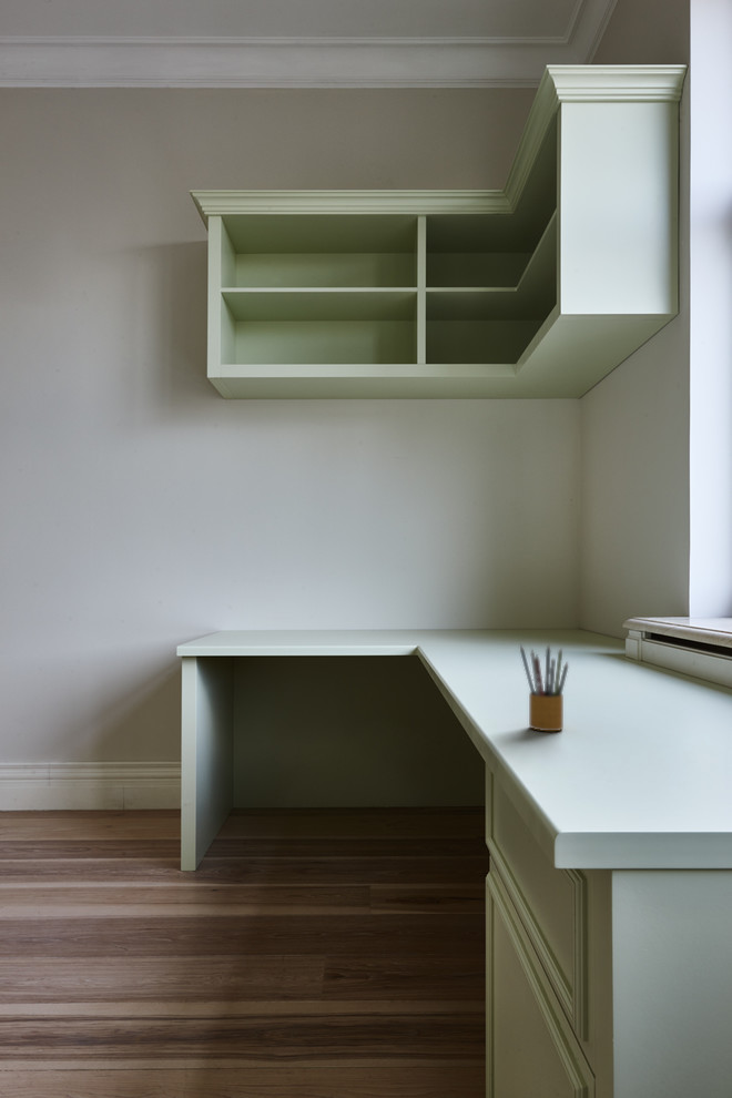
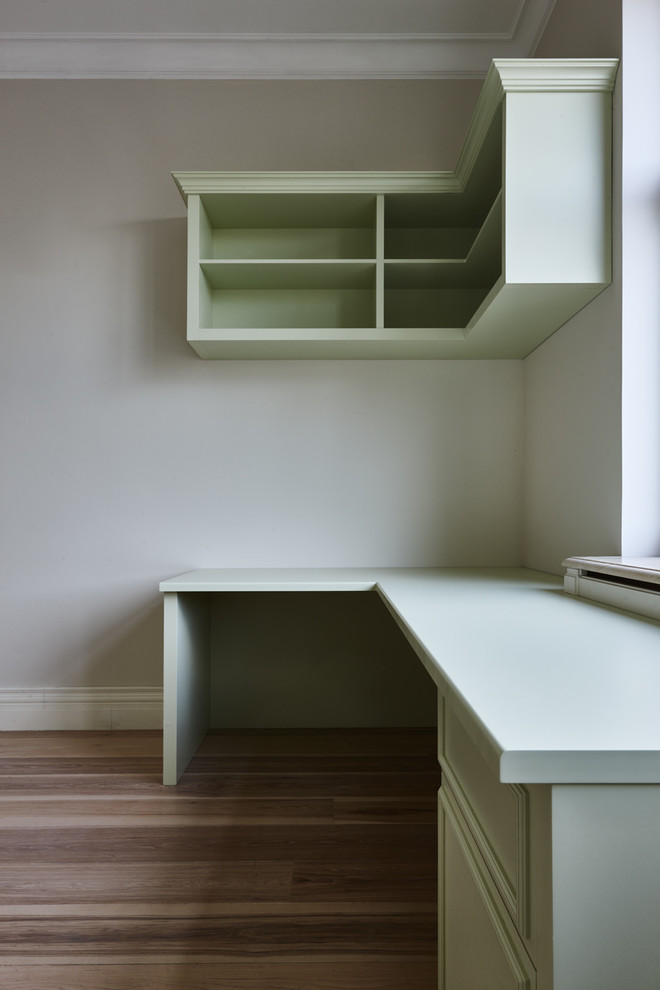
- pencil box [519,643,569,732]
